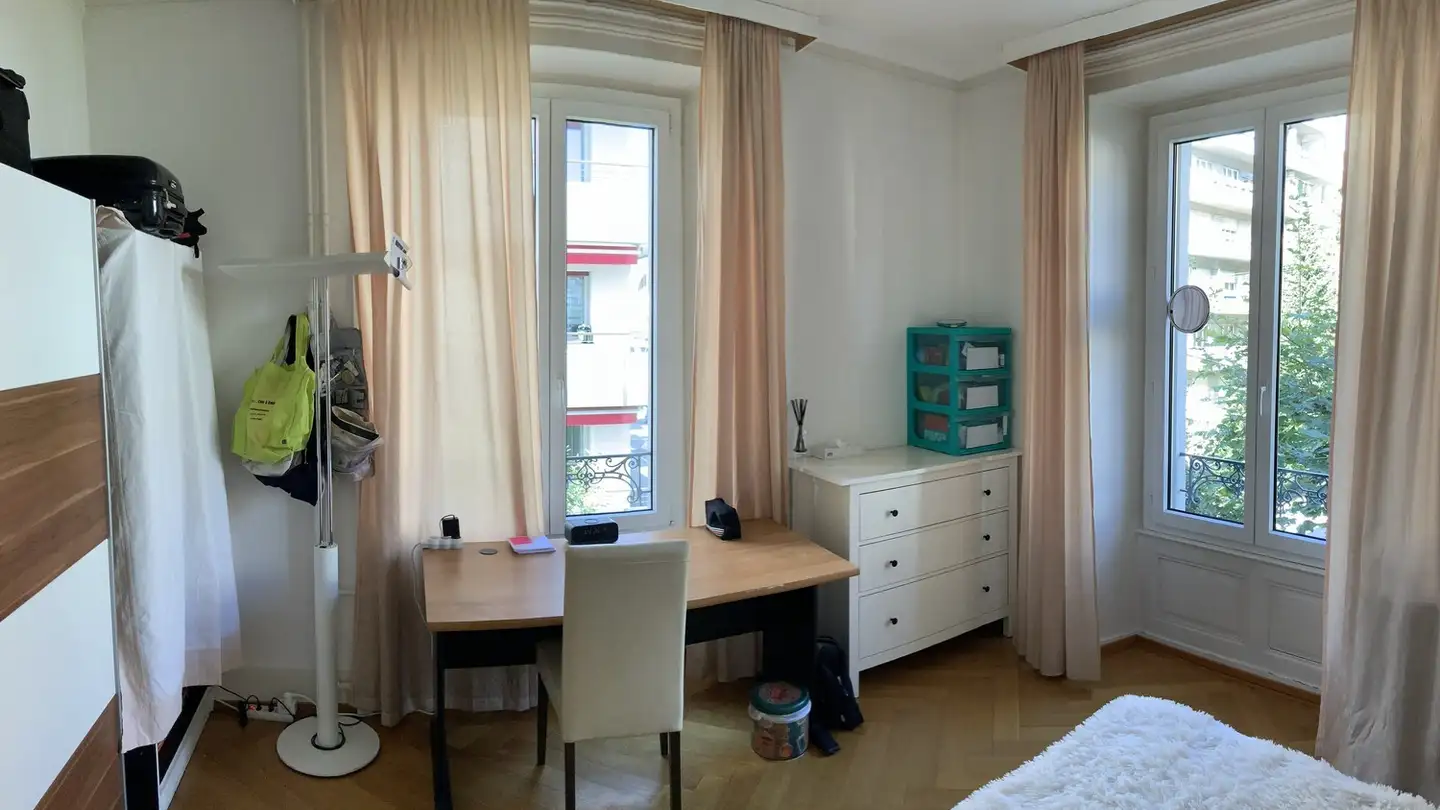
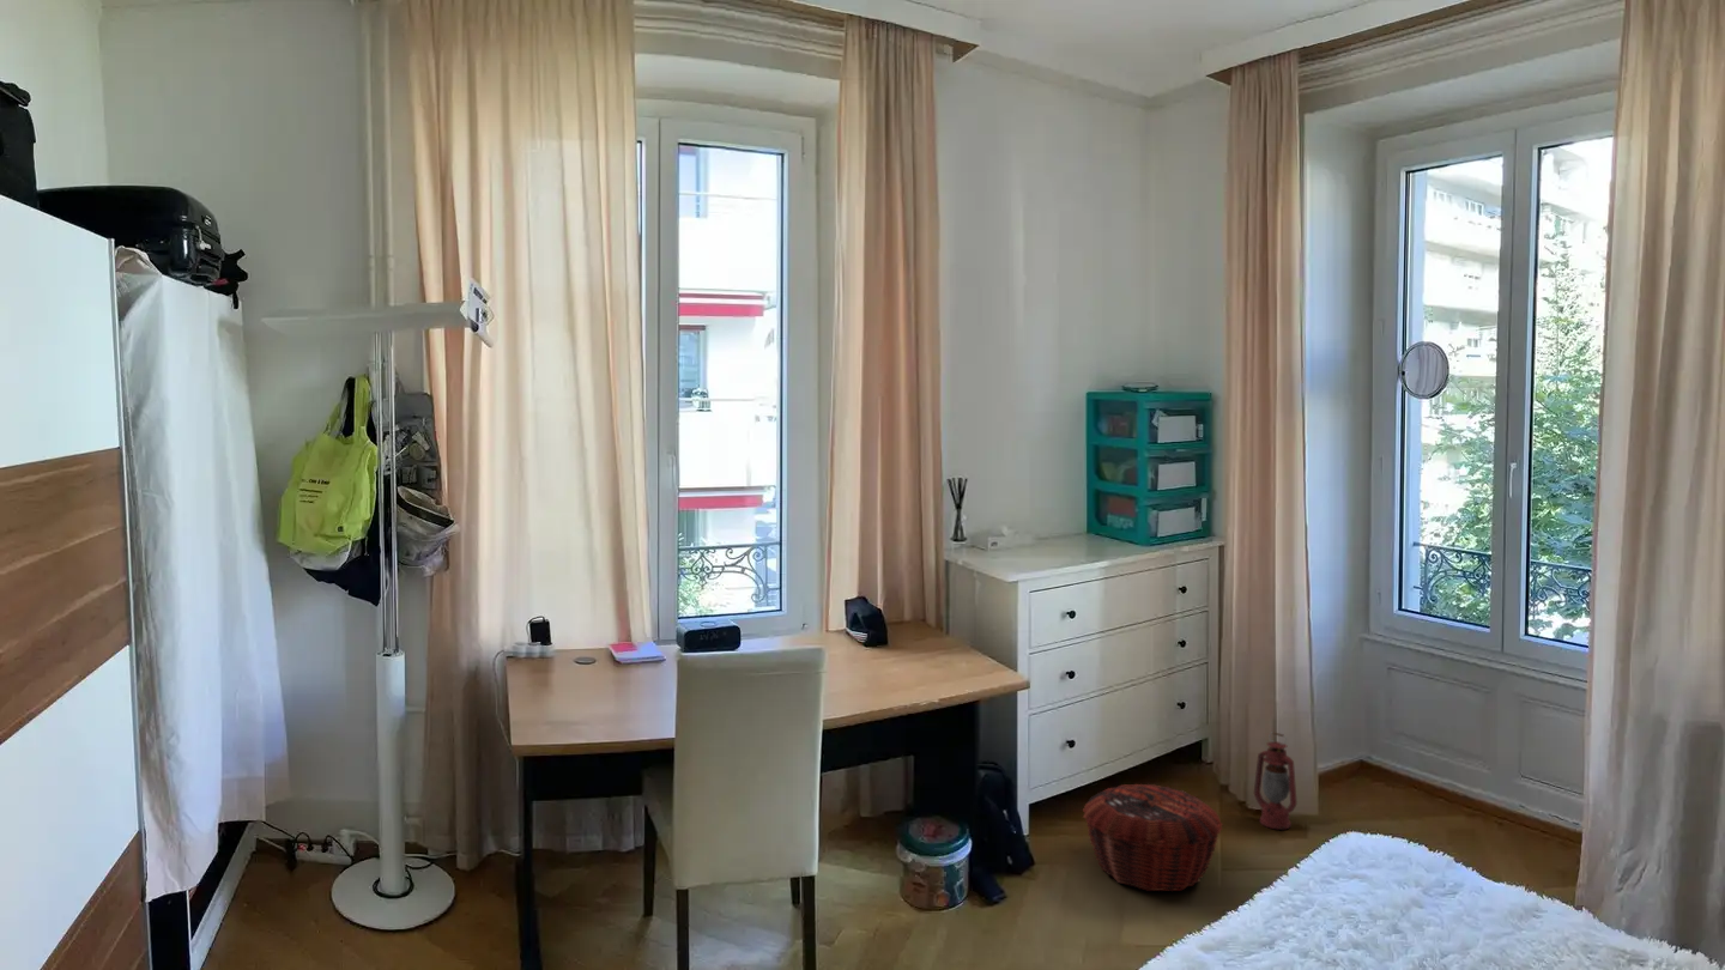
+ lantern [1253,730,1299,831]
+ woven basket [1082,783,1223,892]
